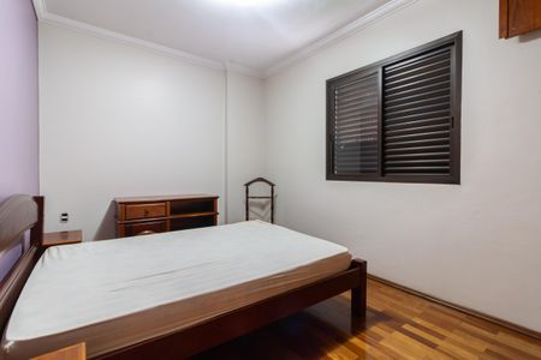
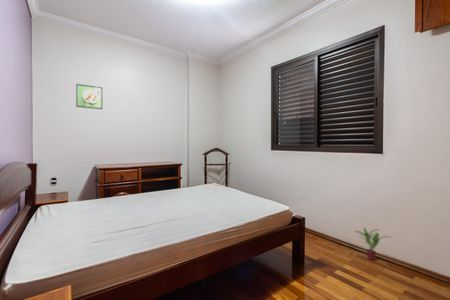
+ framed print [75,83,103,110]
+ potted plant [353,227,391,261]
